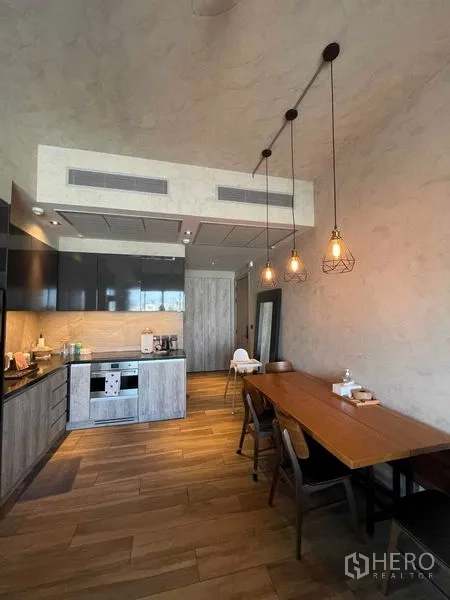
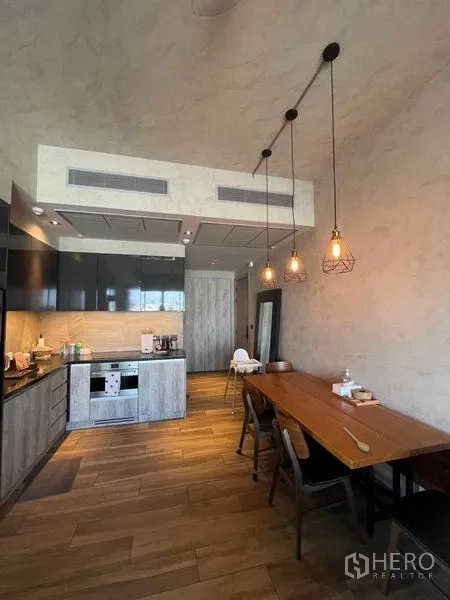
+ spoon [343,426,370,453]
